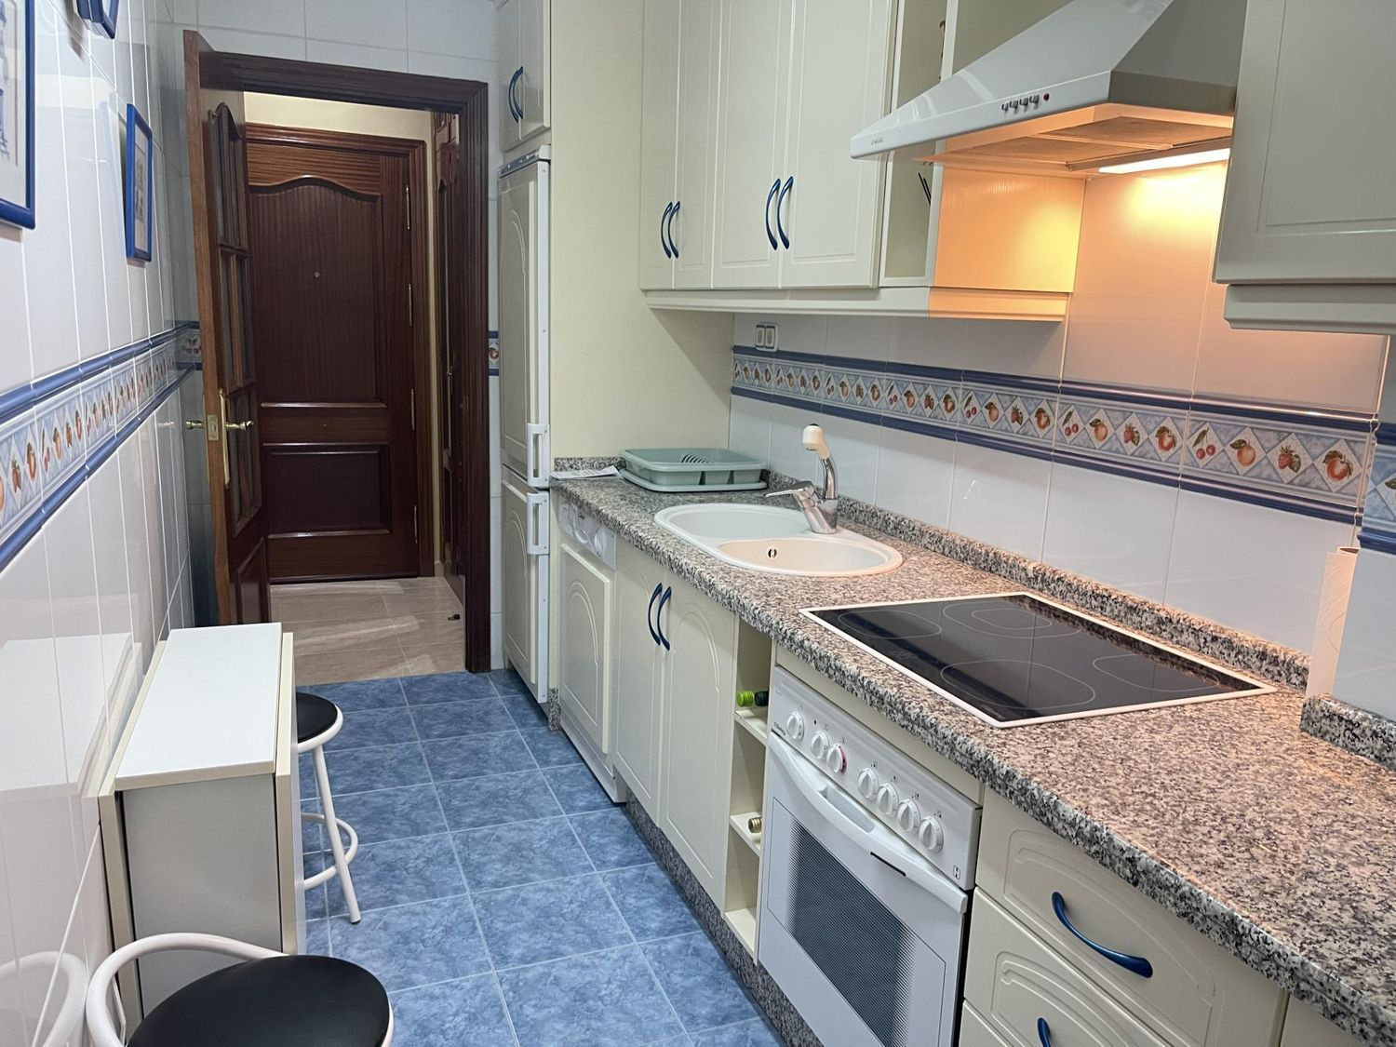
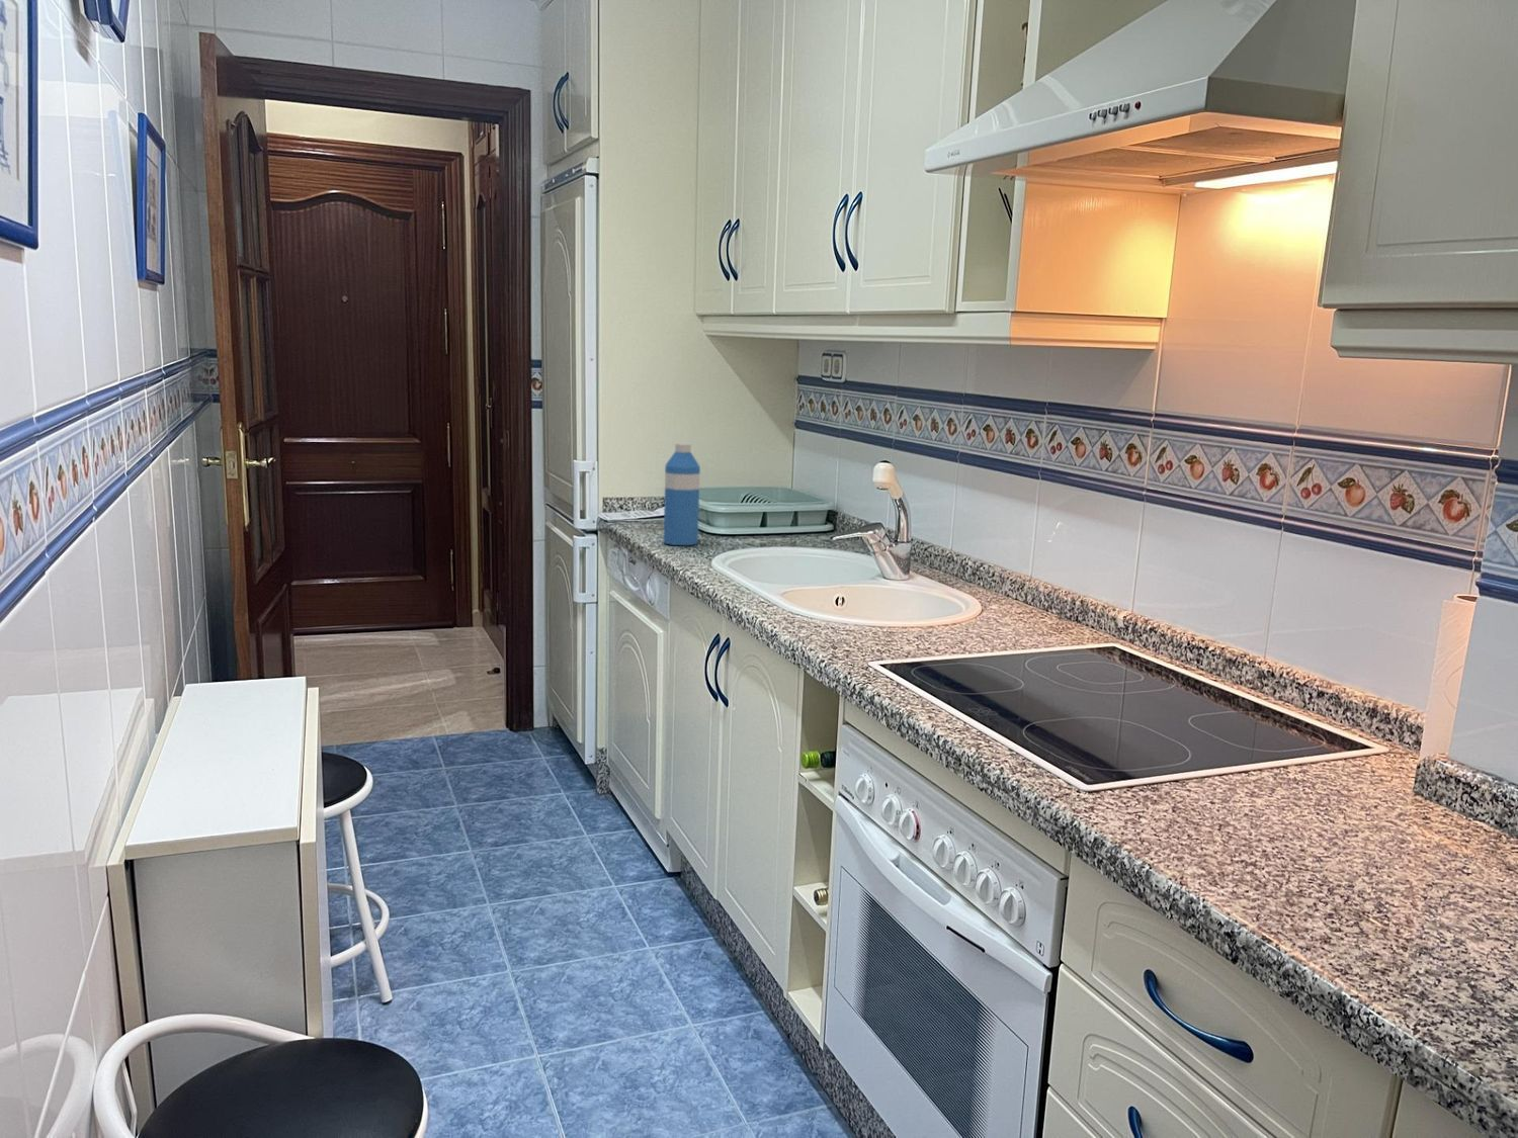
+ water bottle [663,442,702,546]
